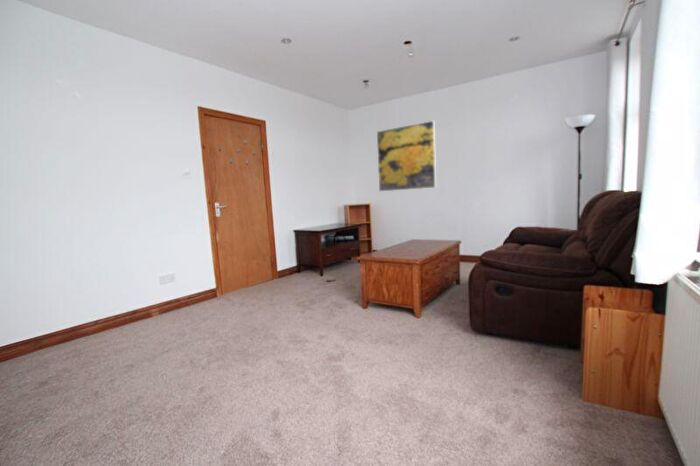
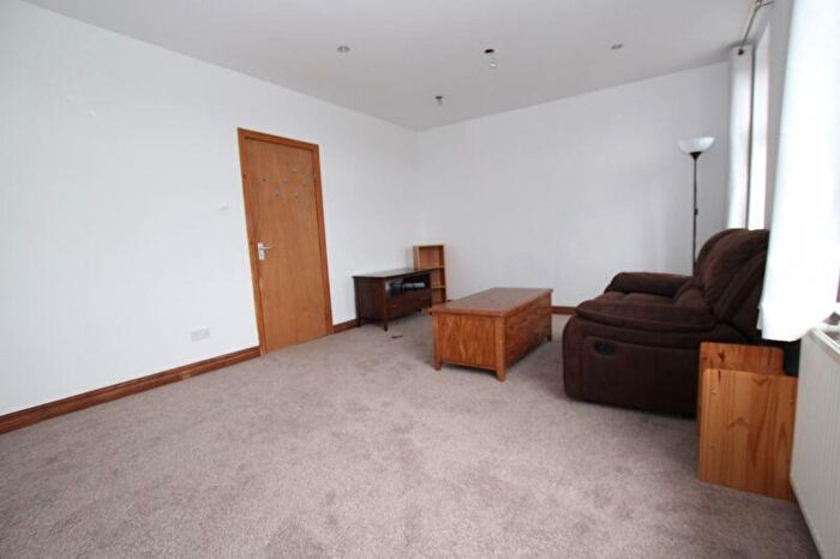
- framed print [376,120,437,192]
